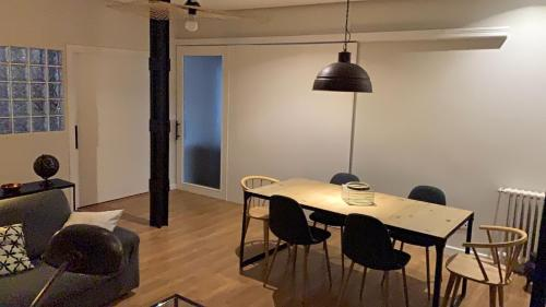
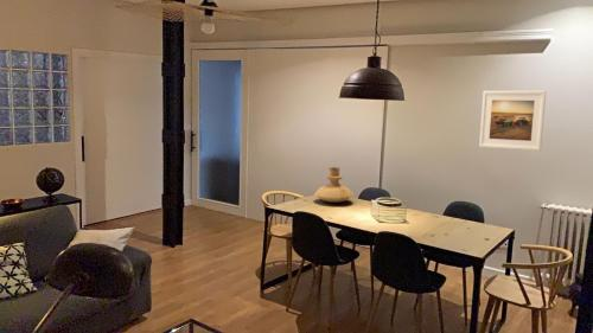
+ vase [314,166,355,204]
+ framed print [478,90,547,152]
